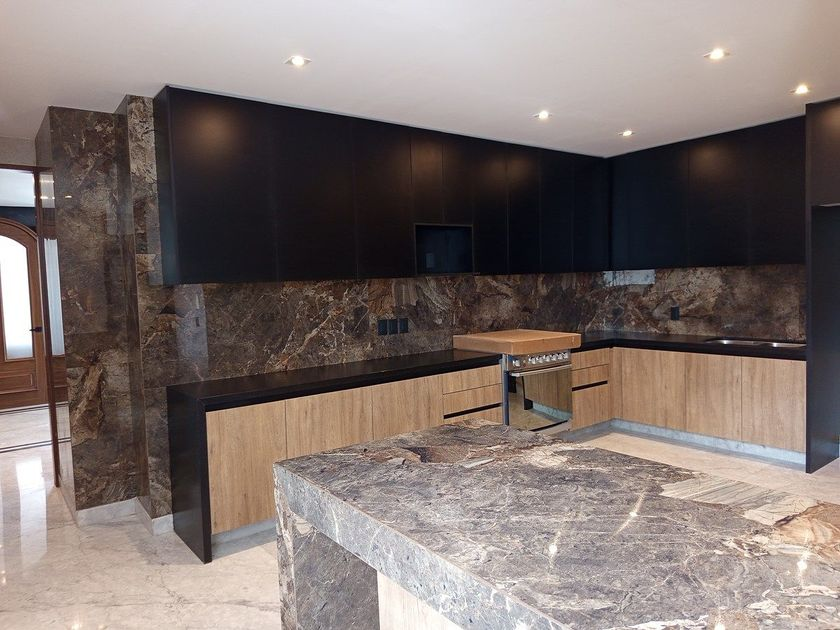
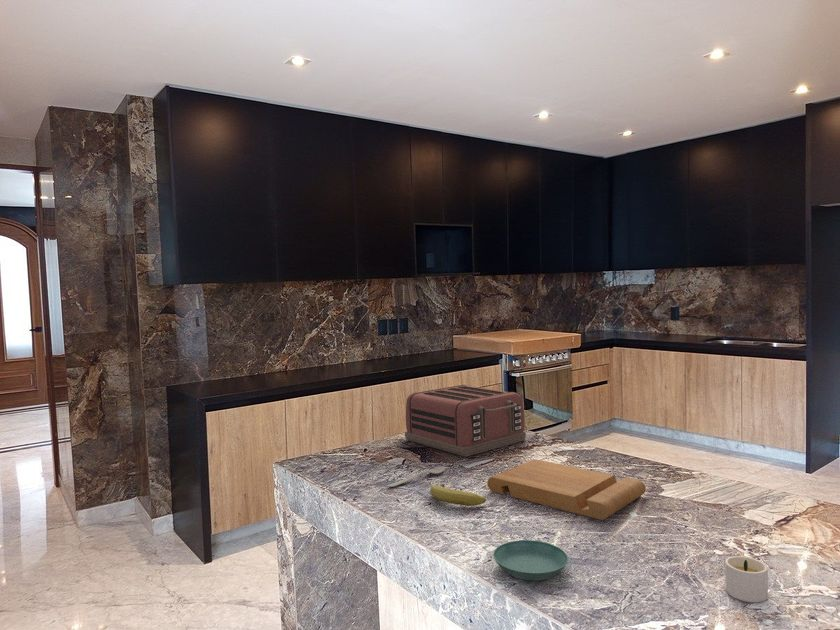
+ spoon [387,465,446,488]
+ toaster [404,384,527,458]
+ cutting board [486,458,647,521]
+ saucer [492,539,569,581]
+ fruit [429,483,487,507]
+ candle [724,555,769,604]
